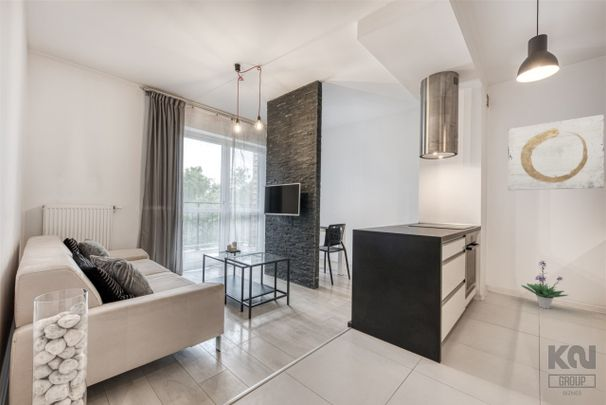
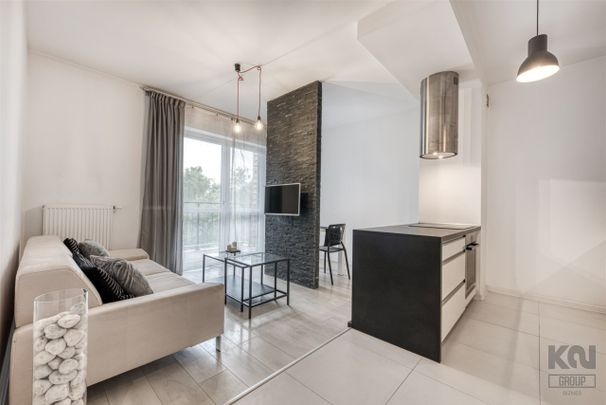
- potted plant [520,260,568,310]
- wall art [507,114,605,191]
